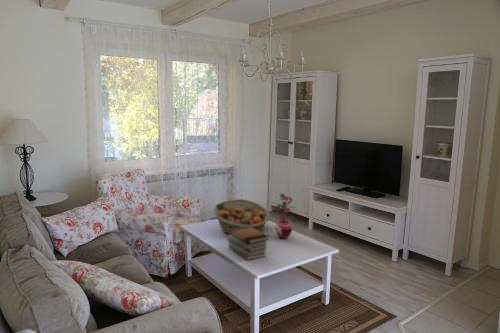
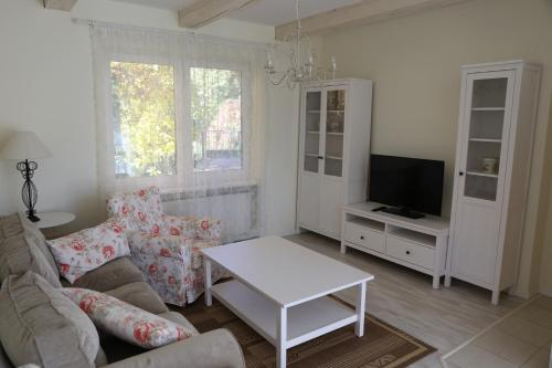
- potted plant [274,193,297,240]
- fruit basket [212,198,271,235]
- book stack [227,226,271,261]
